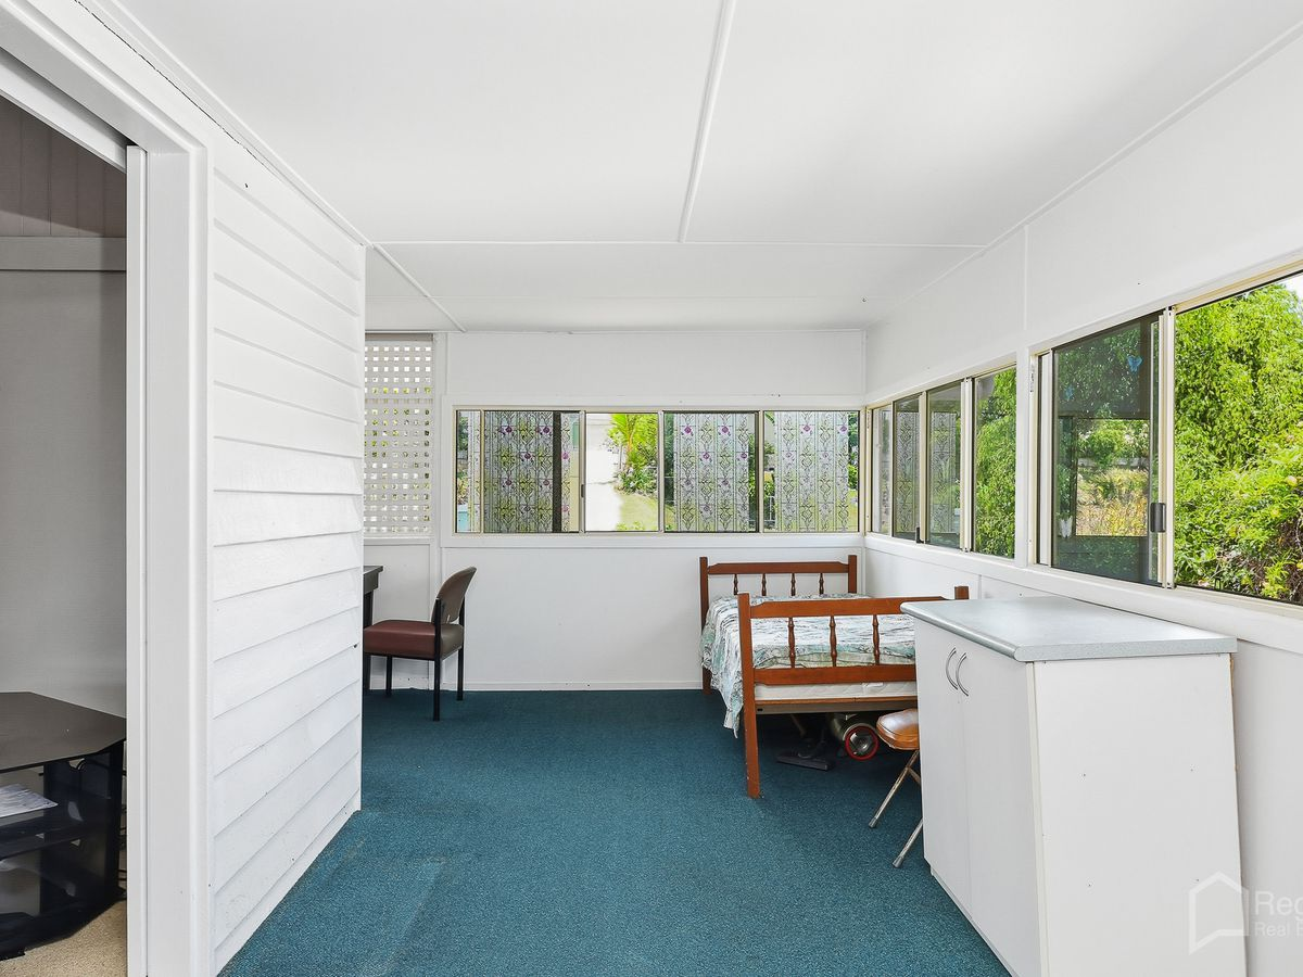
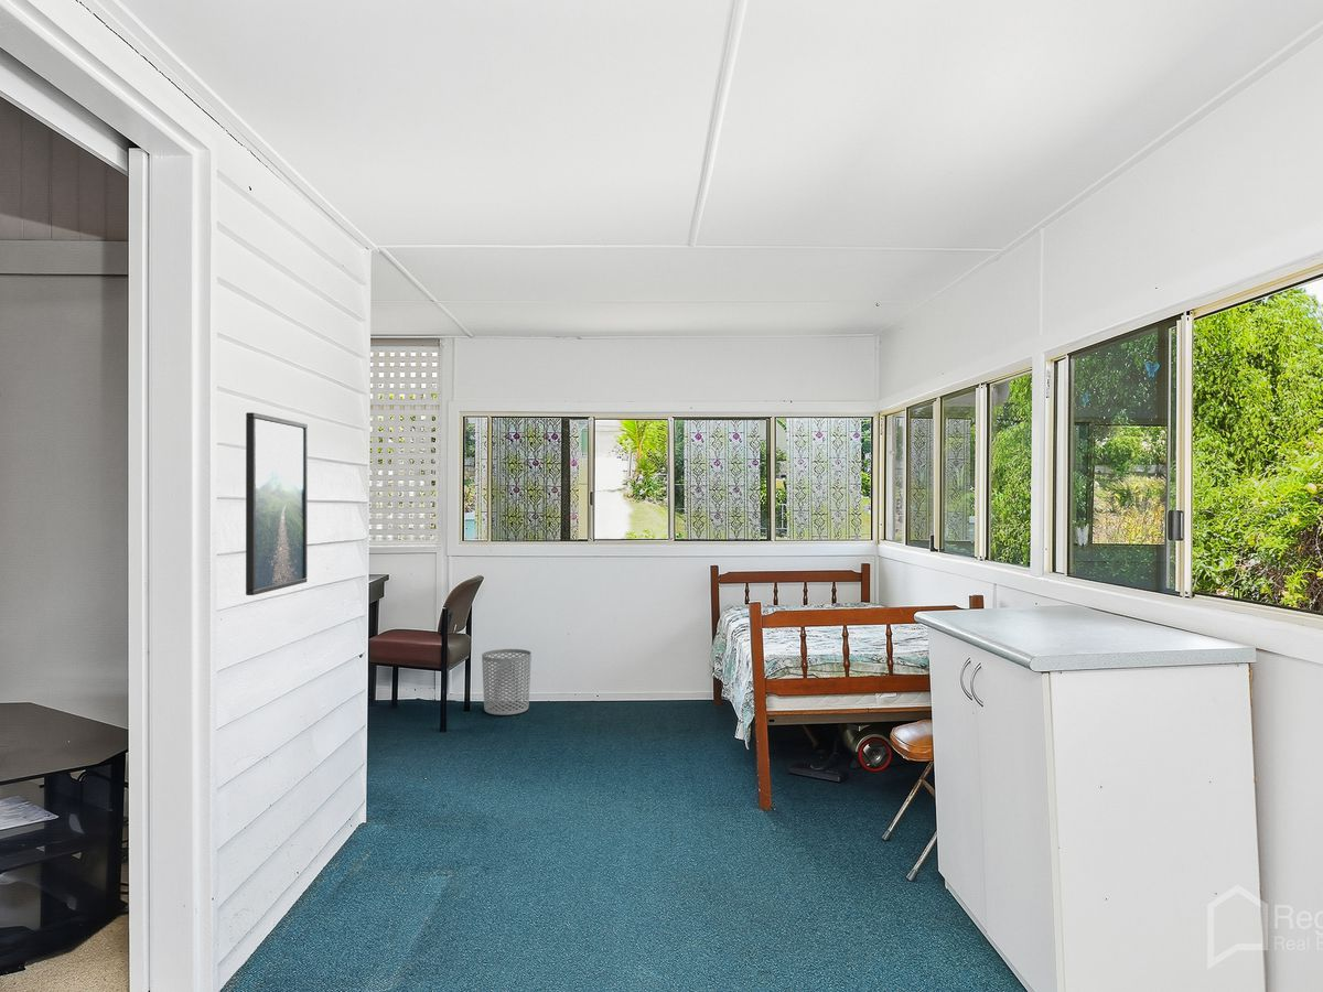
+ waste bin [481,648,533,716]
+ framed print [245,411,309,596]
